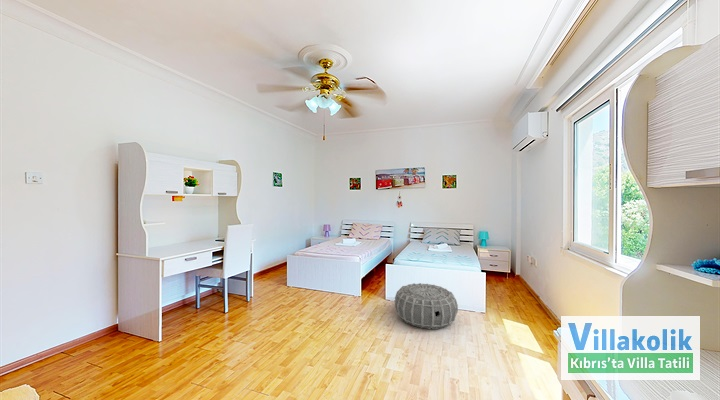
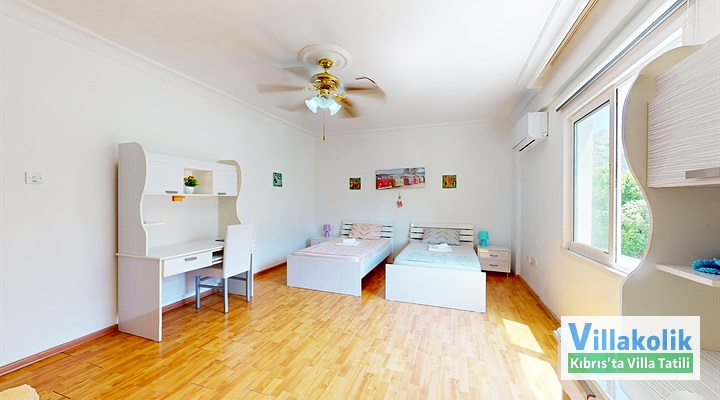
- air purifier [394,282,459,330]
